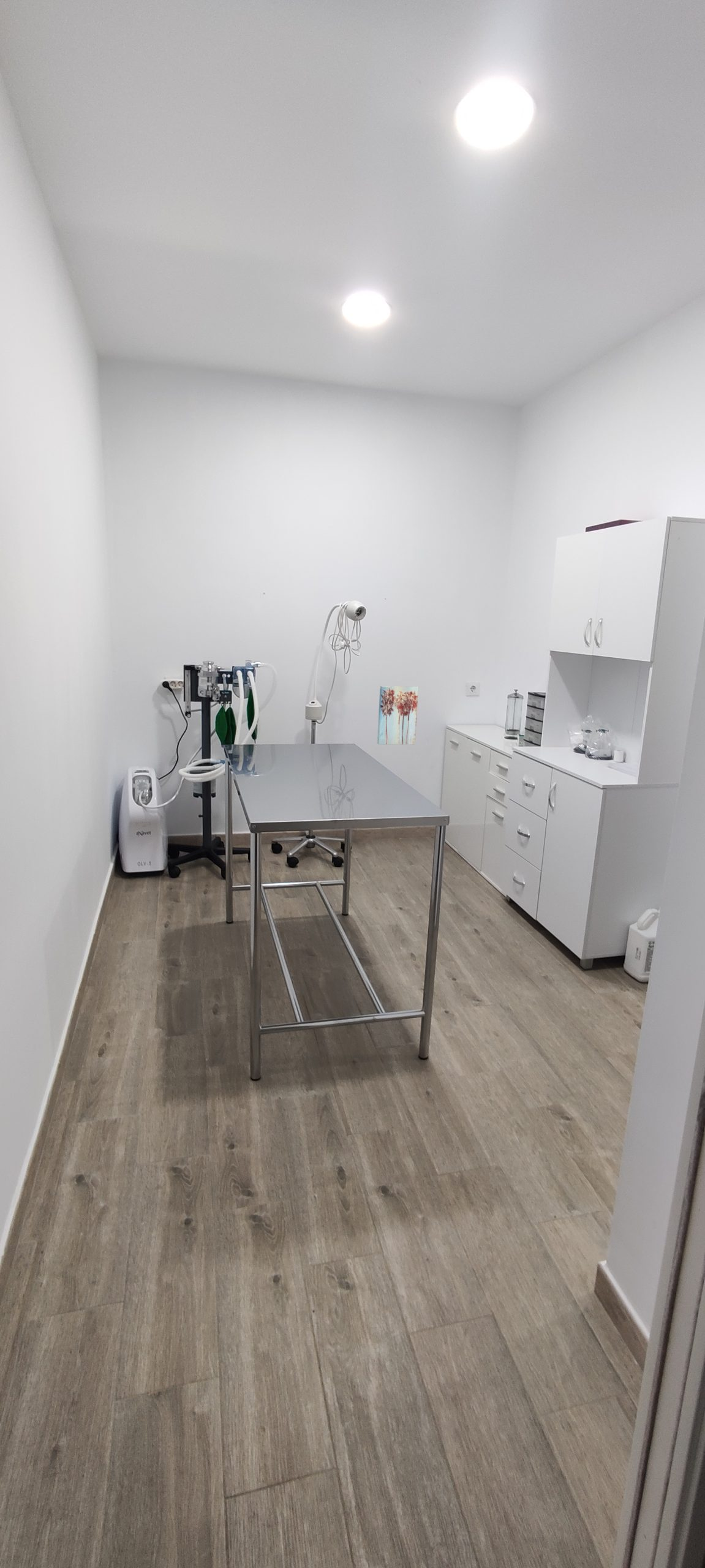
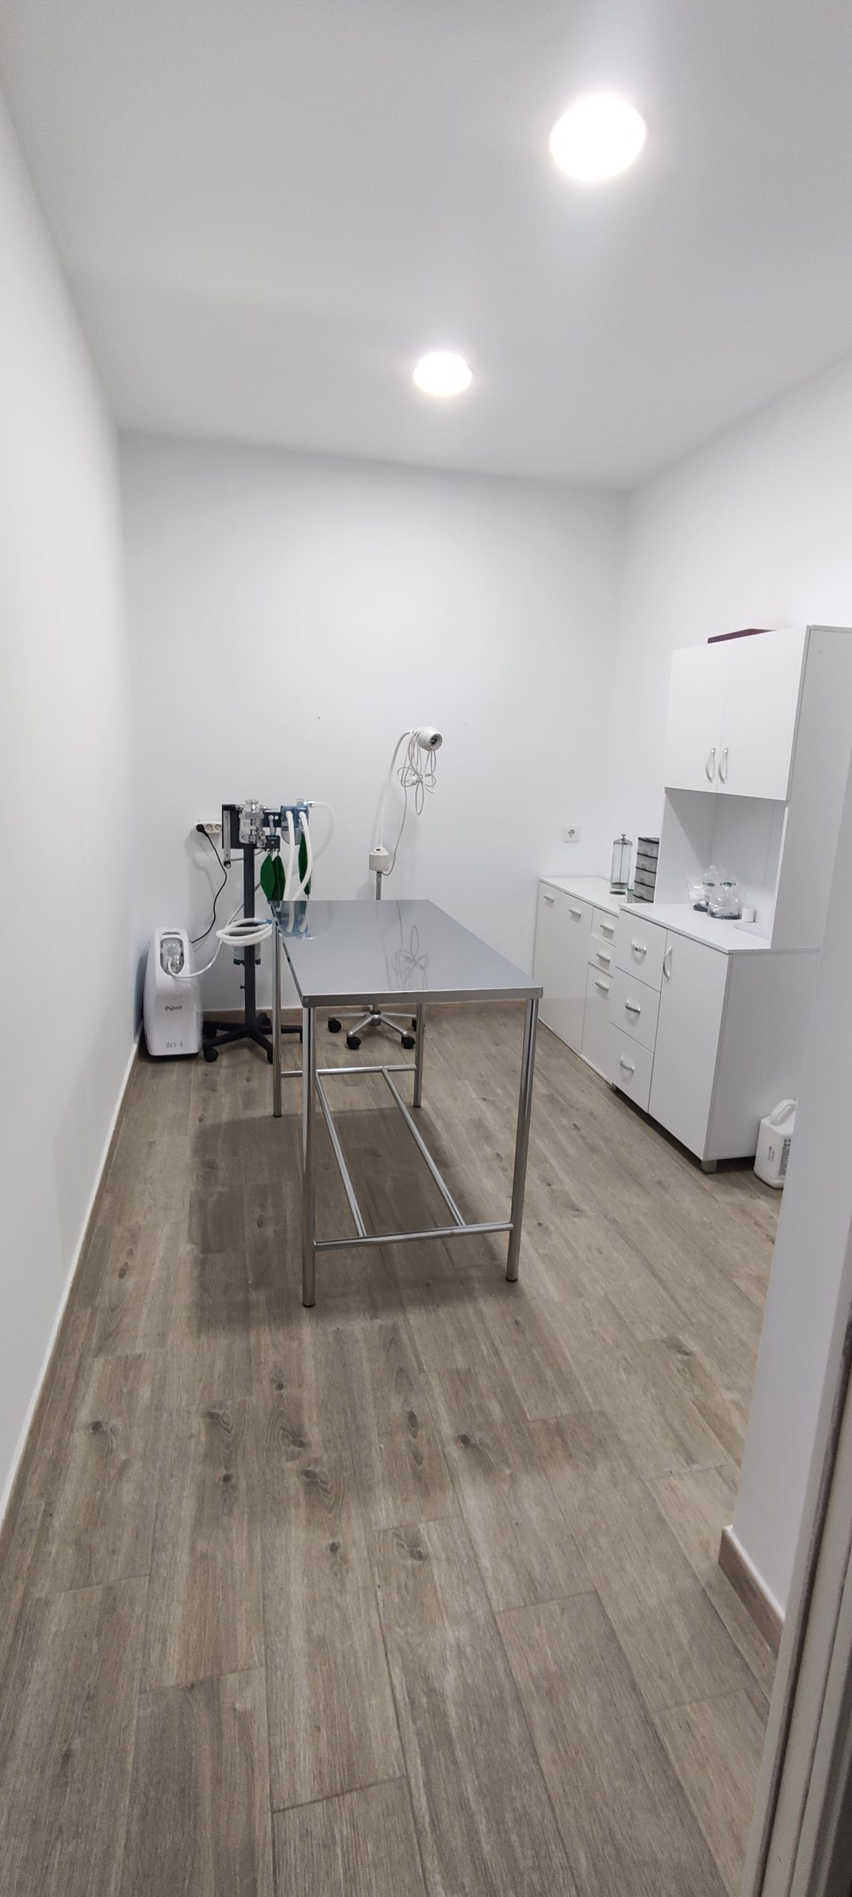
- wall art [377,685,419,745]
